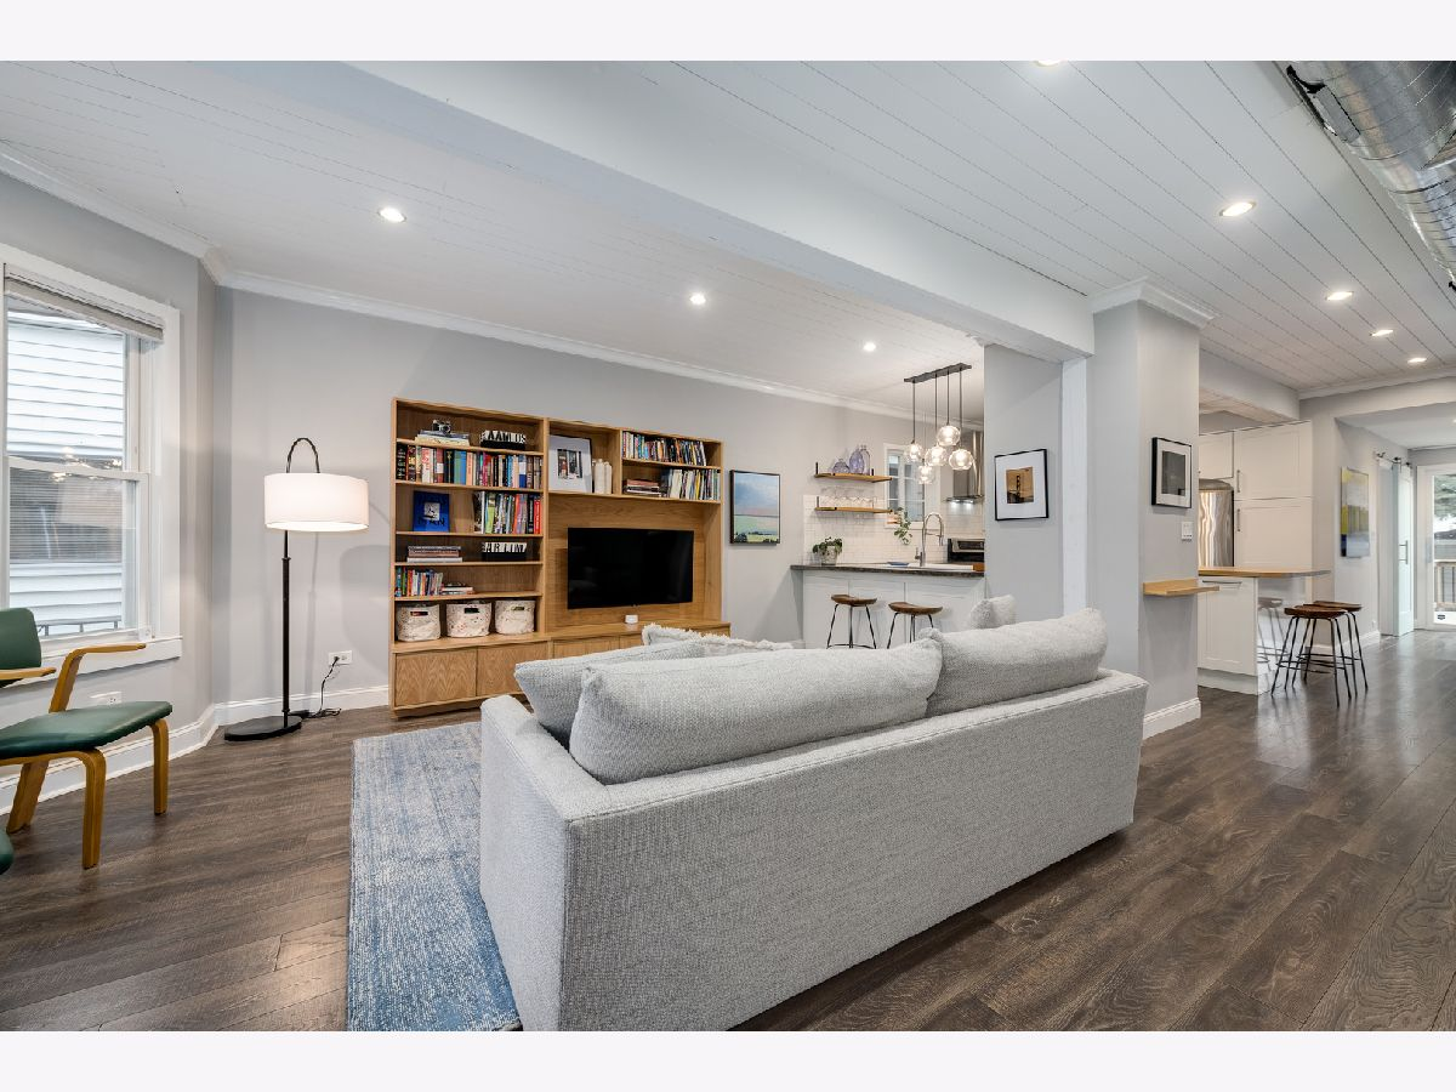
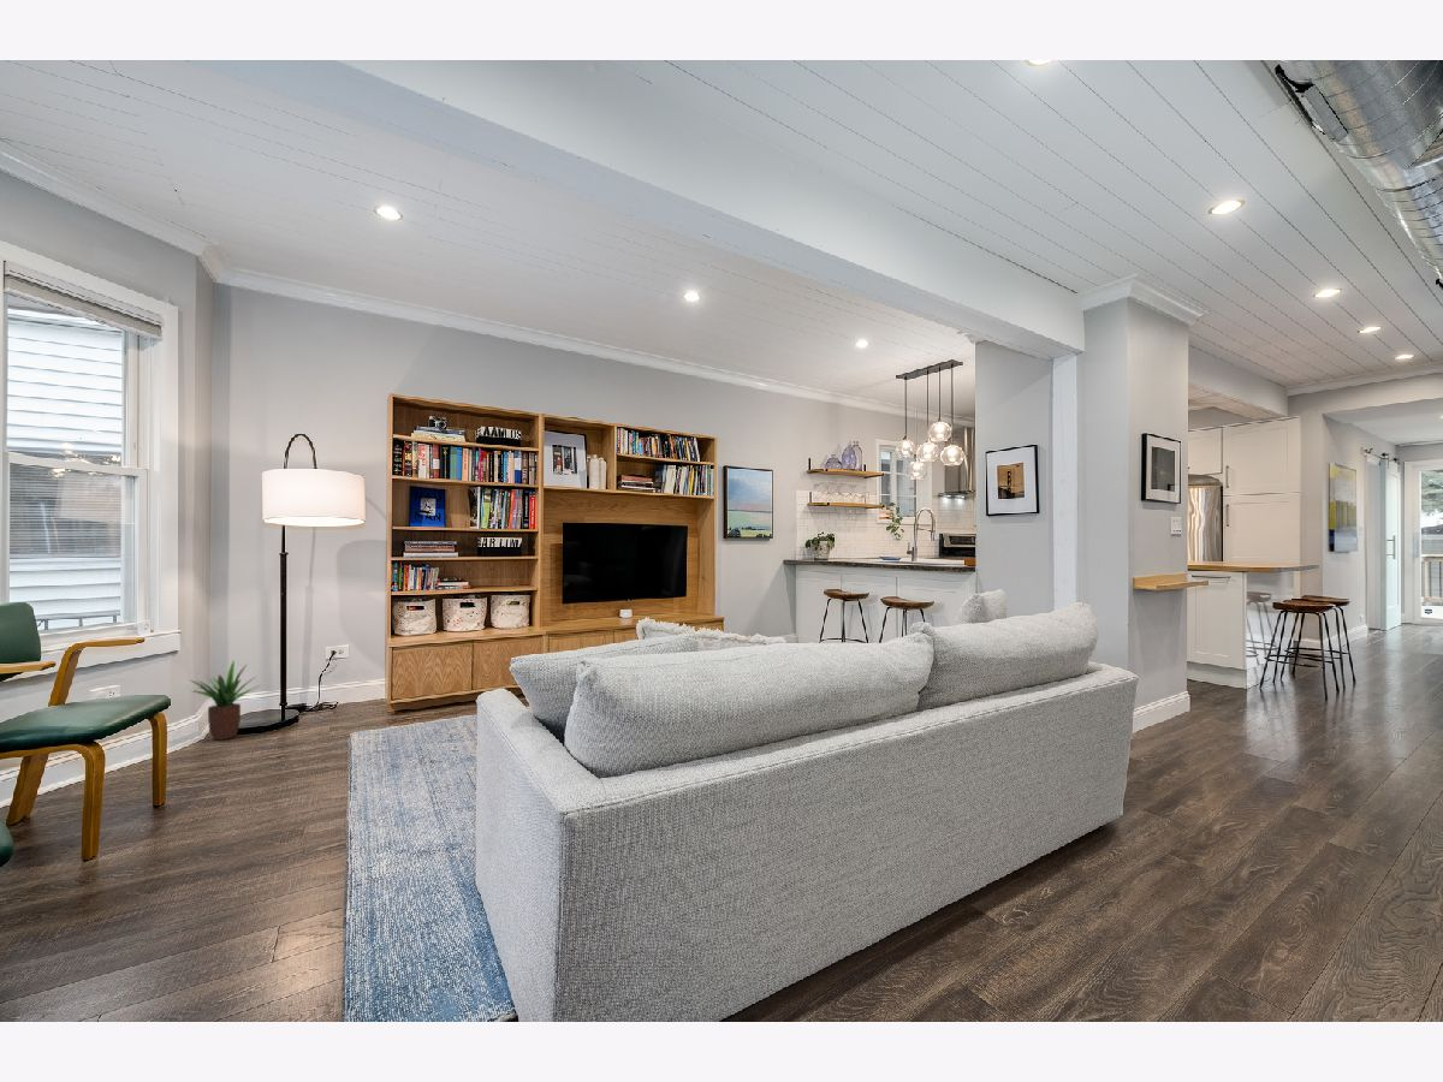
+ potted plant [188,659,262,742]
